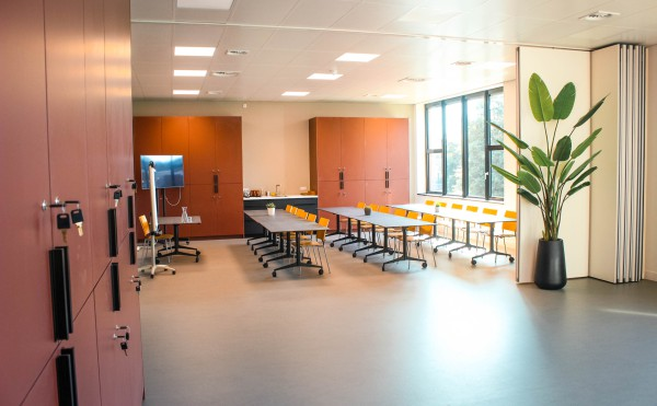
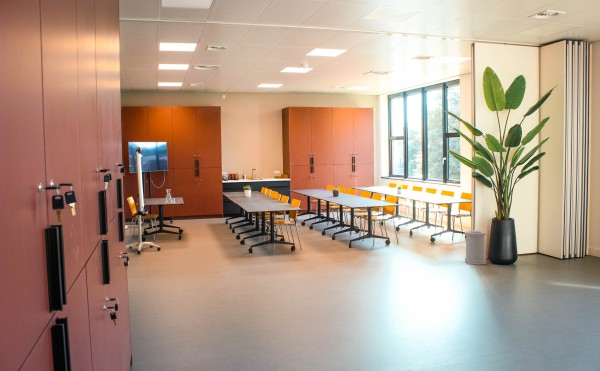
+ trash can [464,229,487,265]
